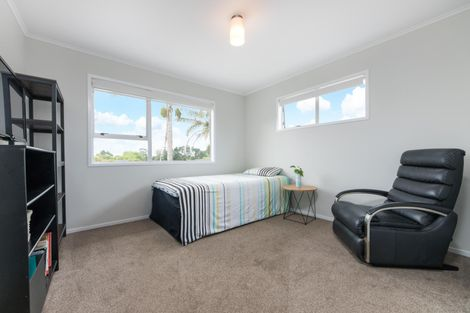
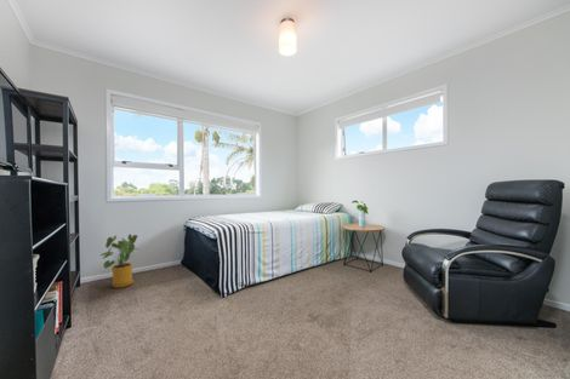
+ house plant [99,232,139,288]
